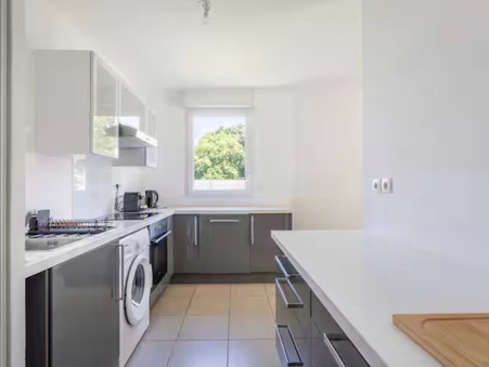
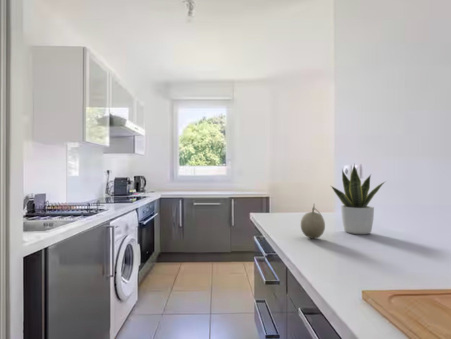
+ fruit [300,204,326,239]
+ potted plant [329,162,387,235]
